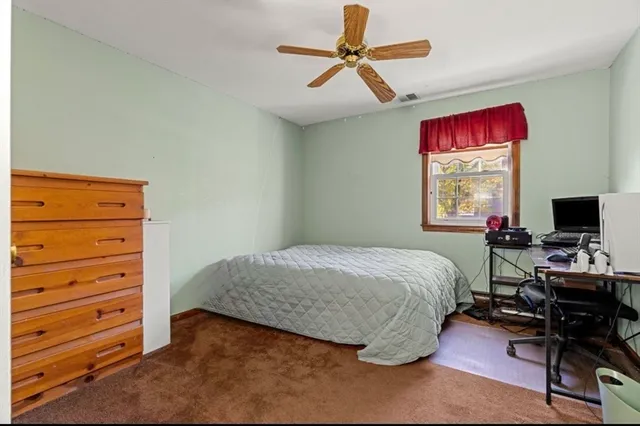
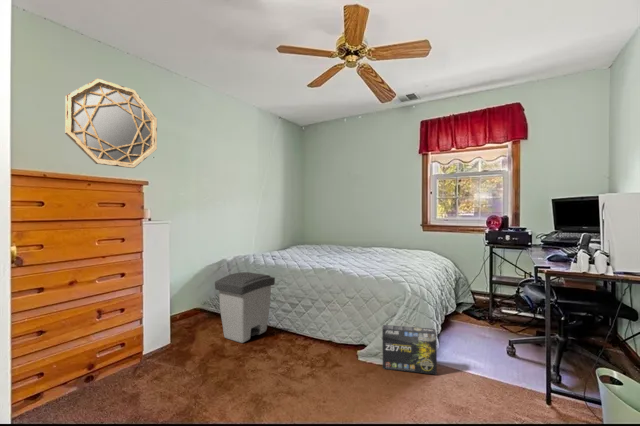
+ trash can [214,271,276,344]
+ home mirror [64,77,158,169]
+ box [381,324,438,375]
